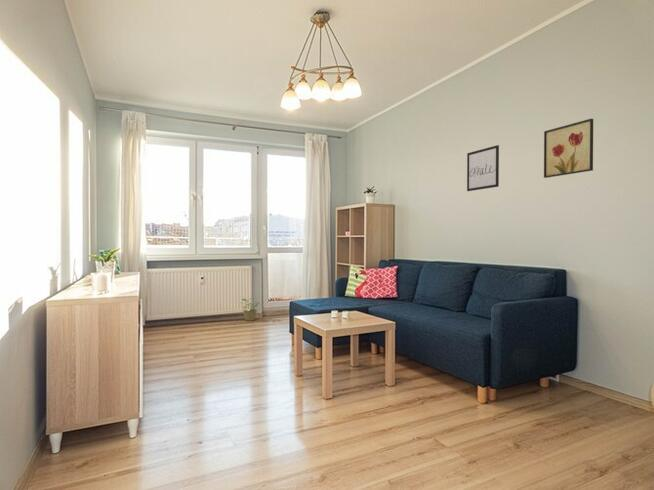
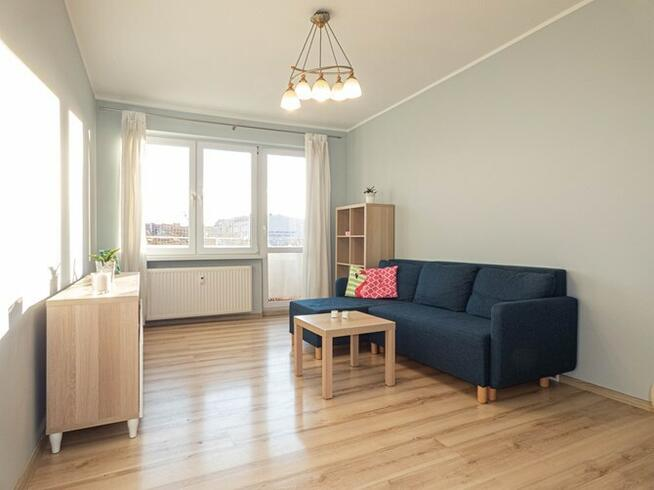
- wall art [466,144,500,192]
- potted plant [240,297,261,322]
- wall art [543,118,594,179]
